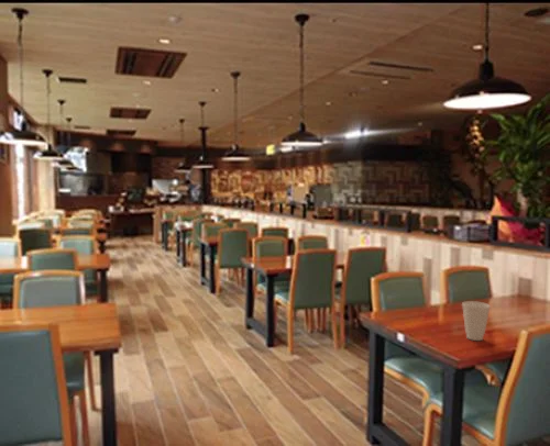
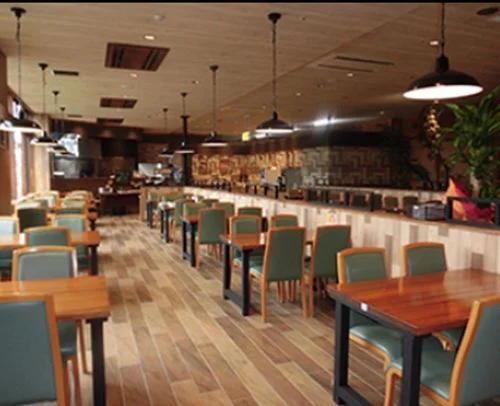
- cup [461,300,492,342]
